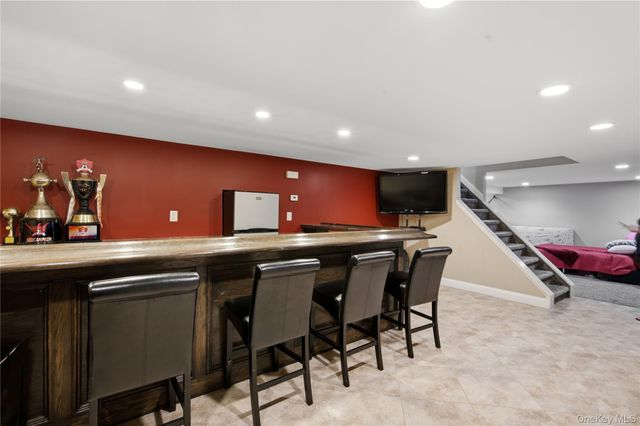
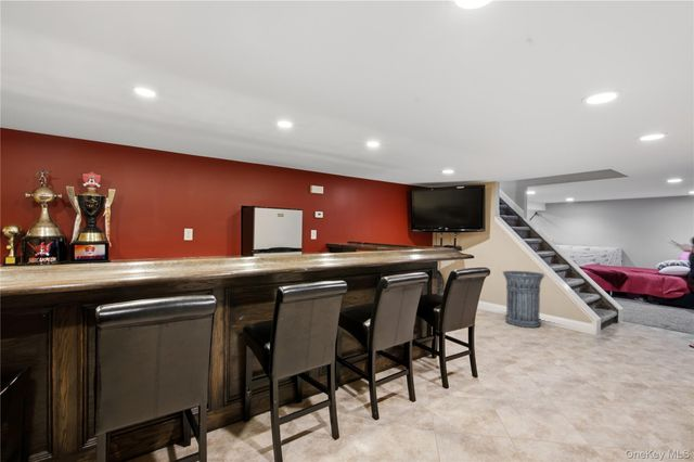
+ trash can [502,270,545,329]
